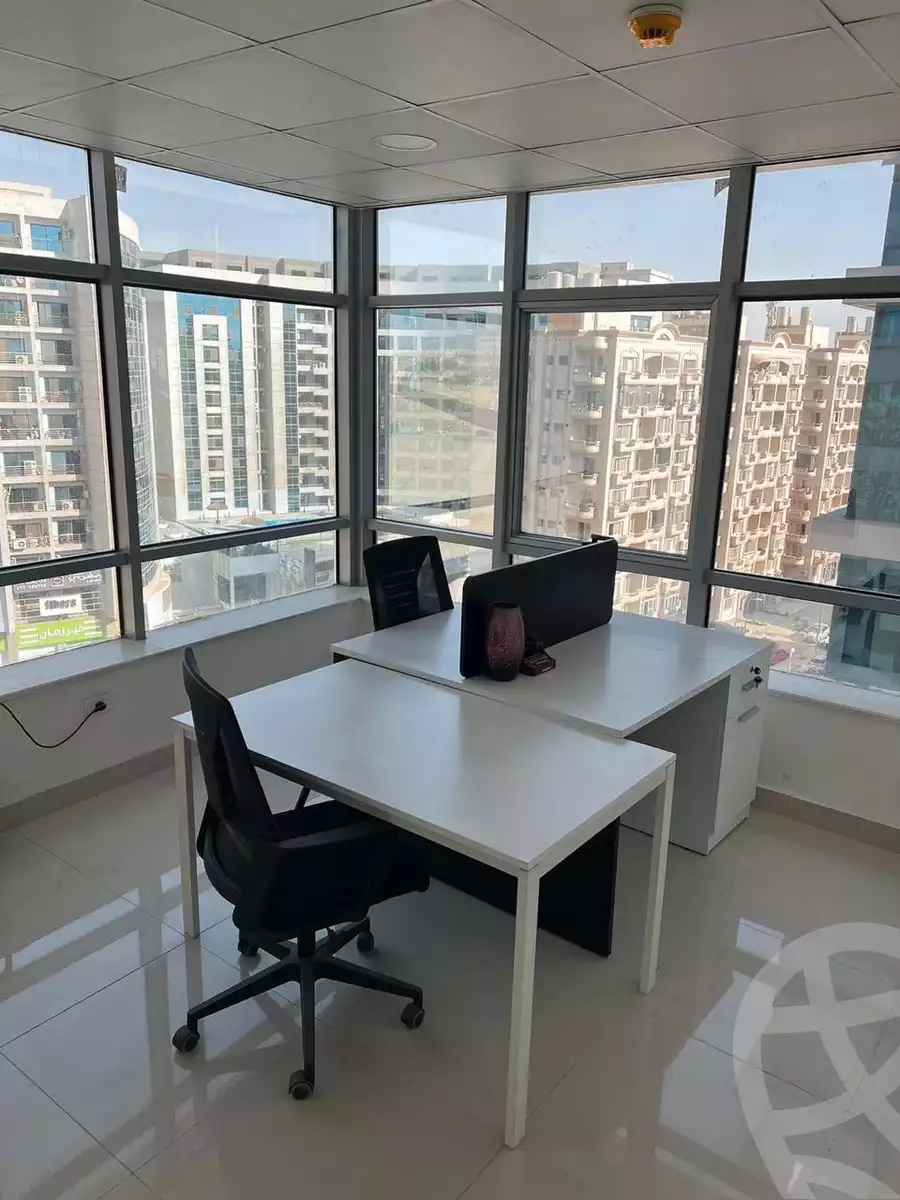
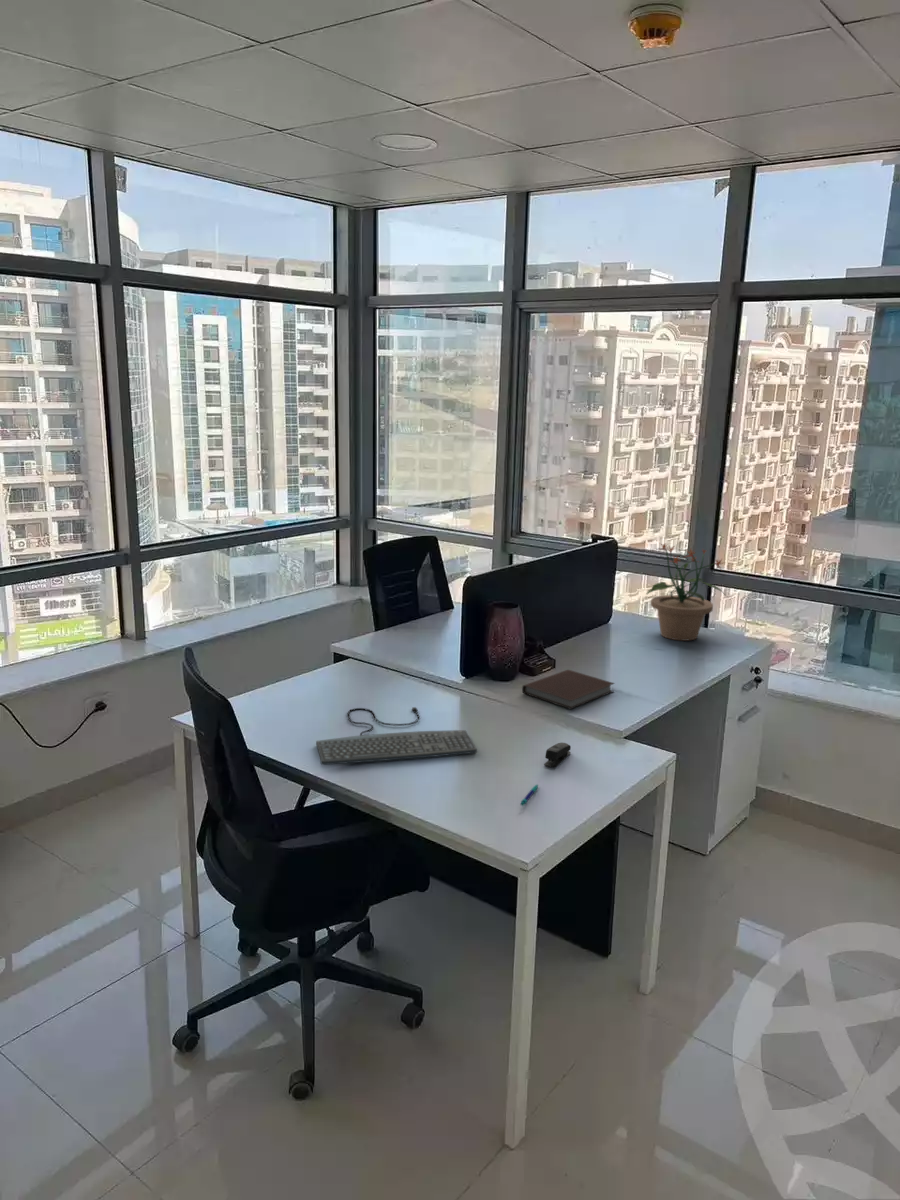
+ keyboard [315,706,478,766]
+ potted plant [645,542,726,642]
+ stapler [543,742,572,769]
+ pen [520,783,539,807]
+ notebook [521,669,616,710]
